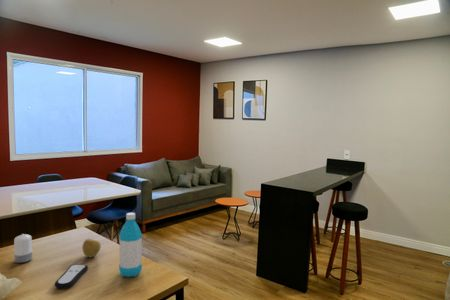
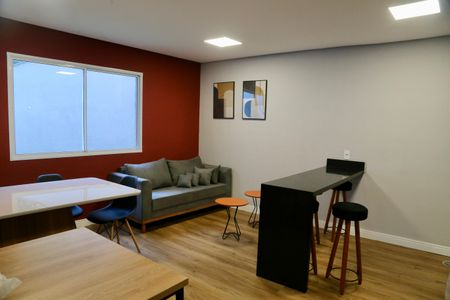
- apple [81,238,102,258]
- remote control [54,264,89,289]
- candle [13,233,33,264]
- water bottle [118,212,143,277]
